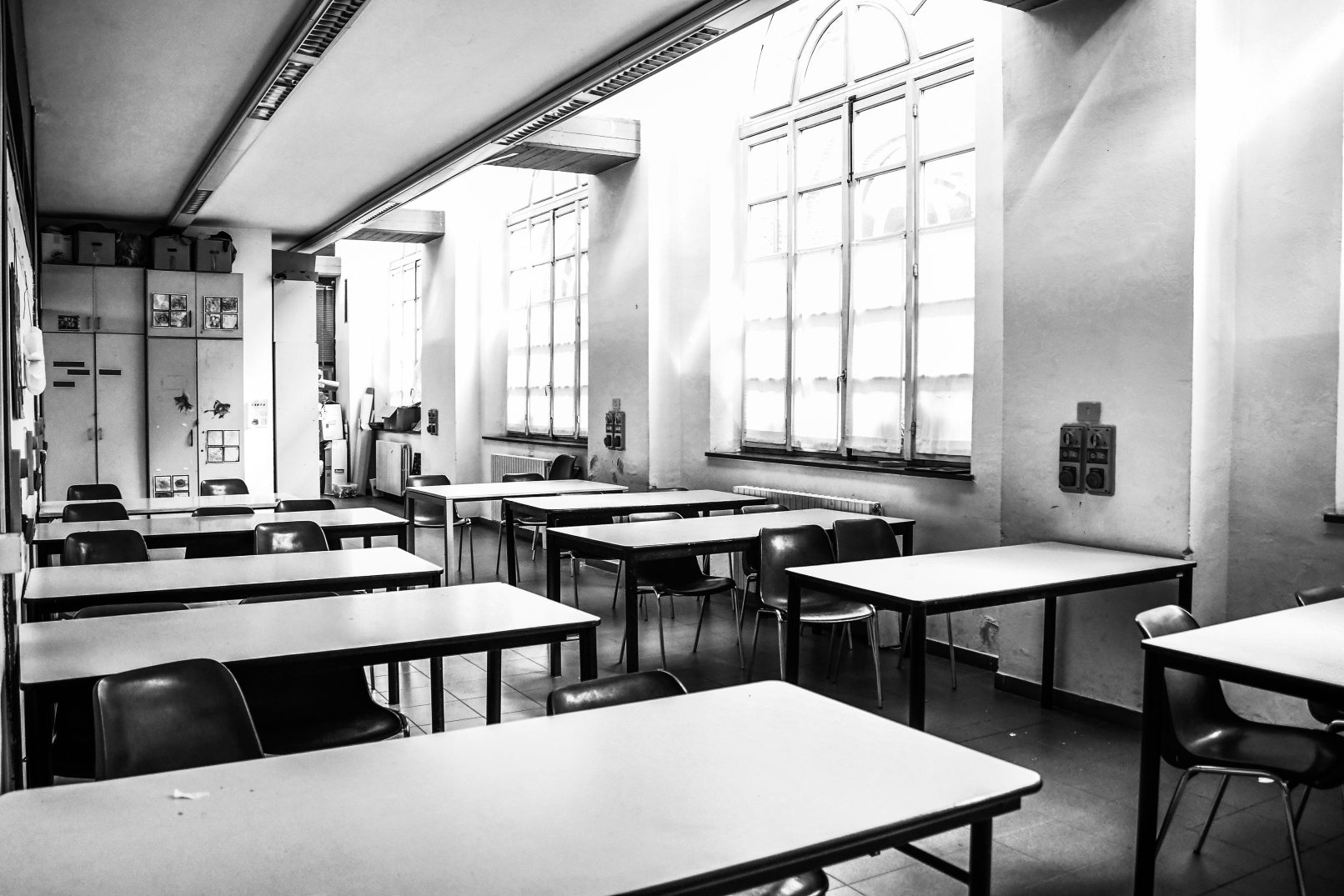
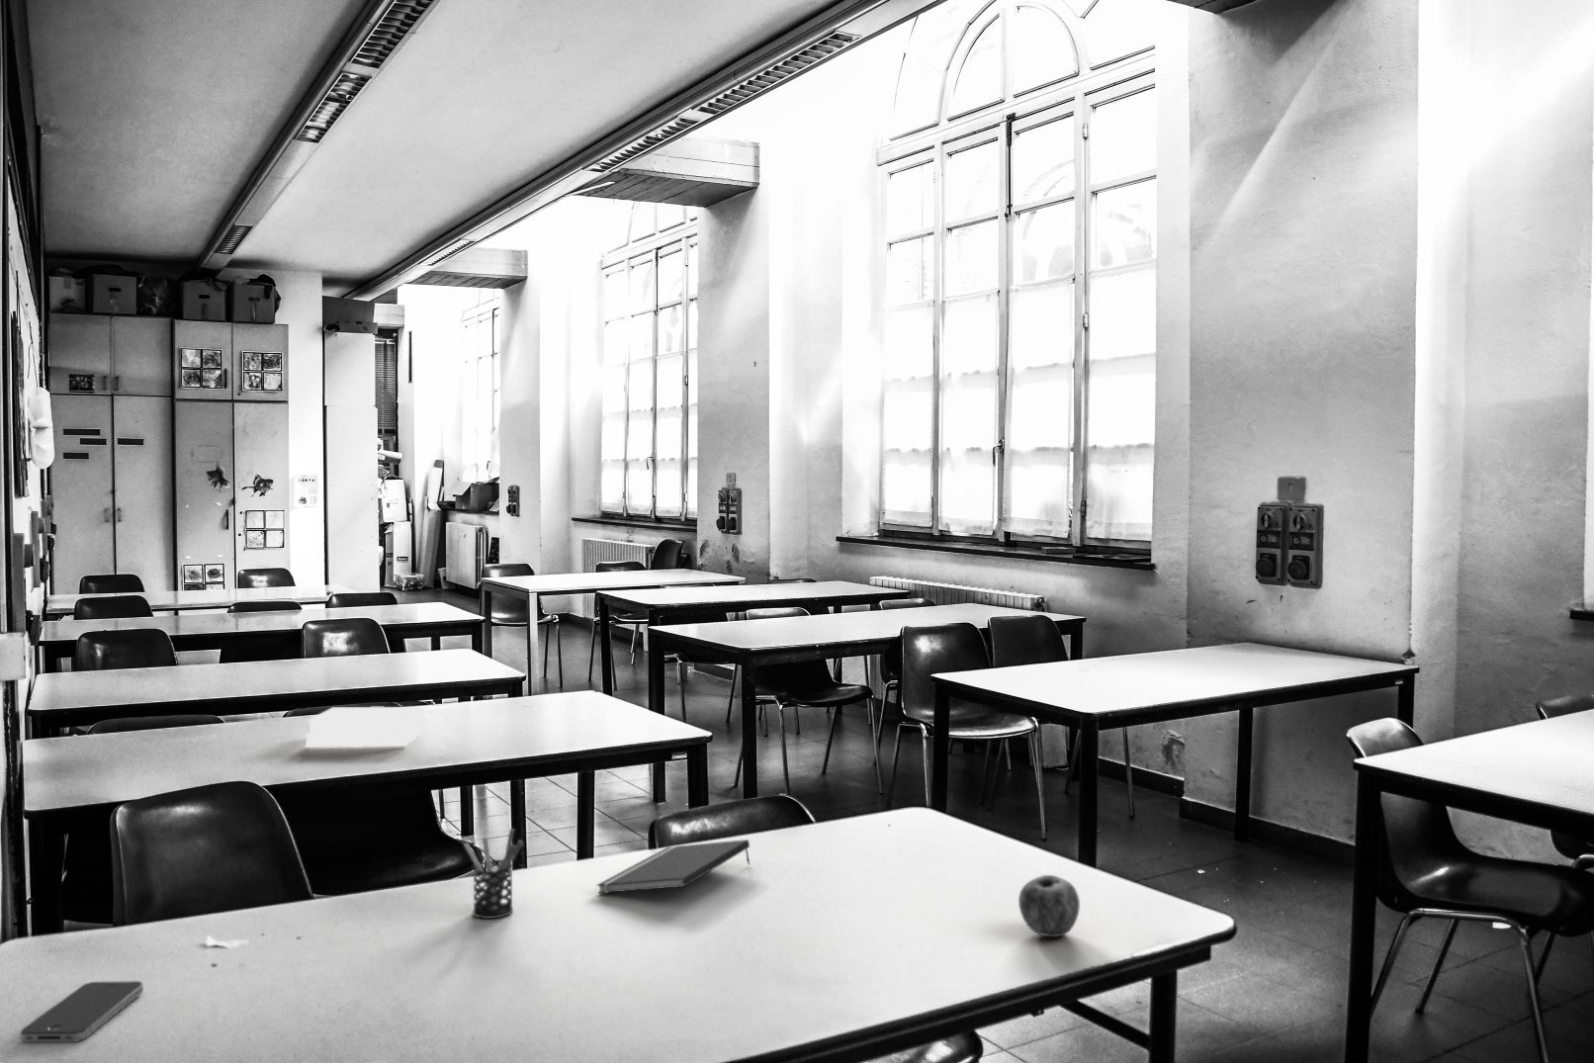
+ apple [1018,874,1080,938]
+ notepad [597,839,751,893]
+ smartphone [20,980,145,1043]
+ pen holder [463,828,525,919]
+ bible [304,706,427,749]
